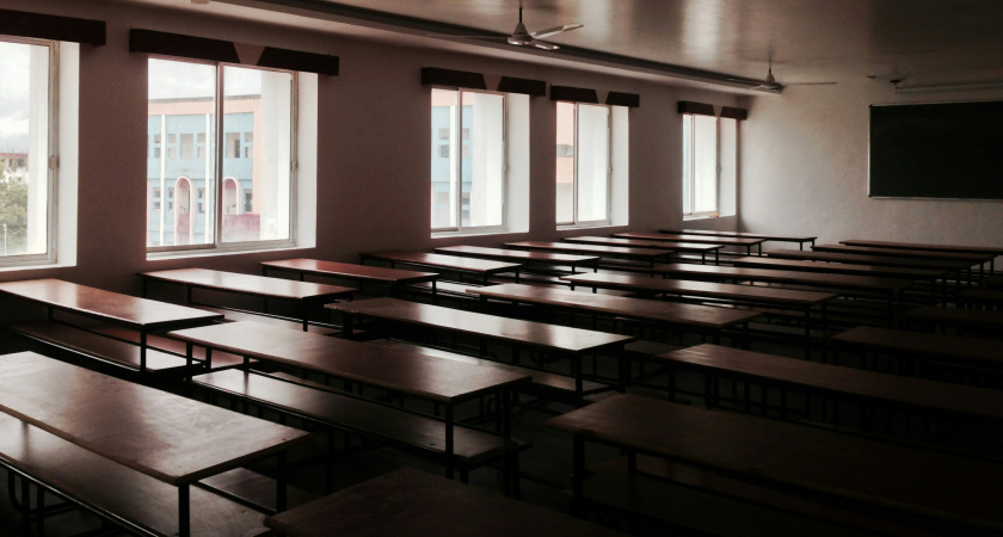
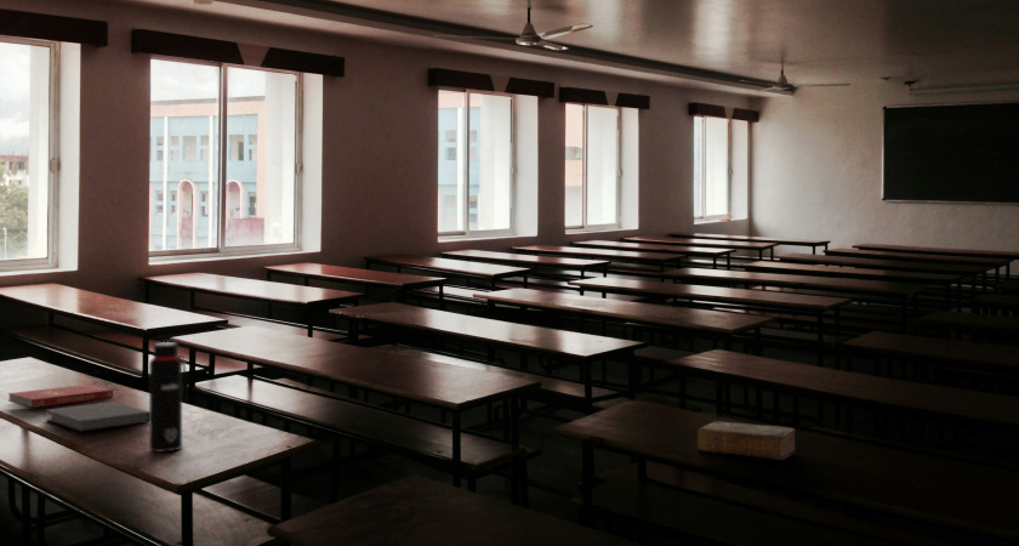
+ notebook [46,400,149,433]
+ book [7,383,114,409]
+ water bottle [148,341,189,453]
+ book [696,420,797,461]
